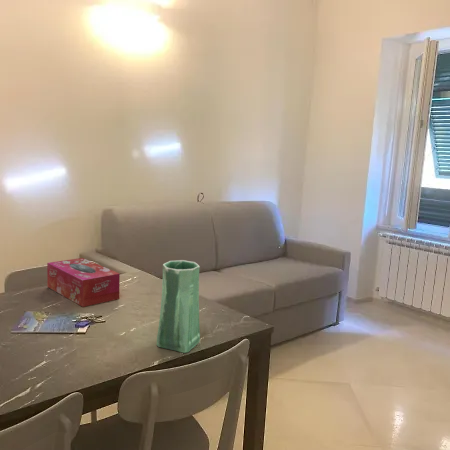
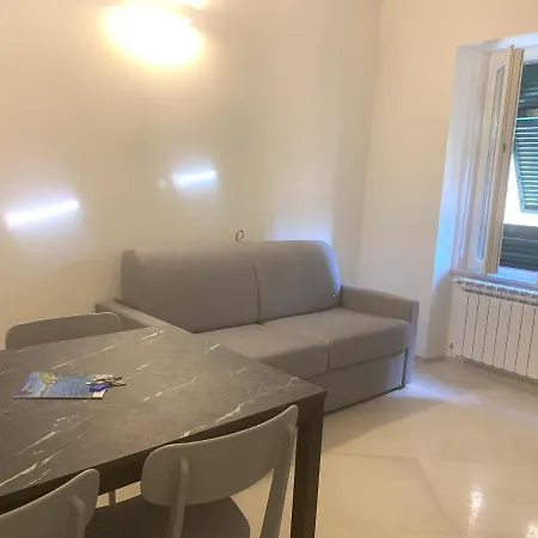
- vase [156,259,201,354]
- tissue box [46,257,121,308]
